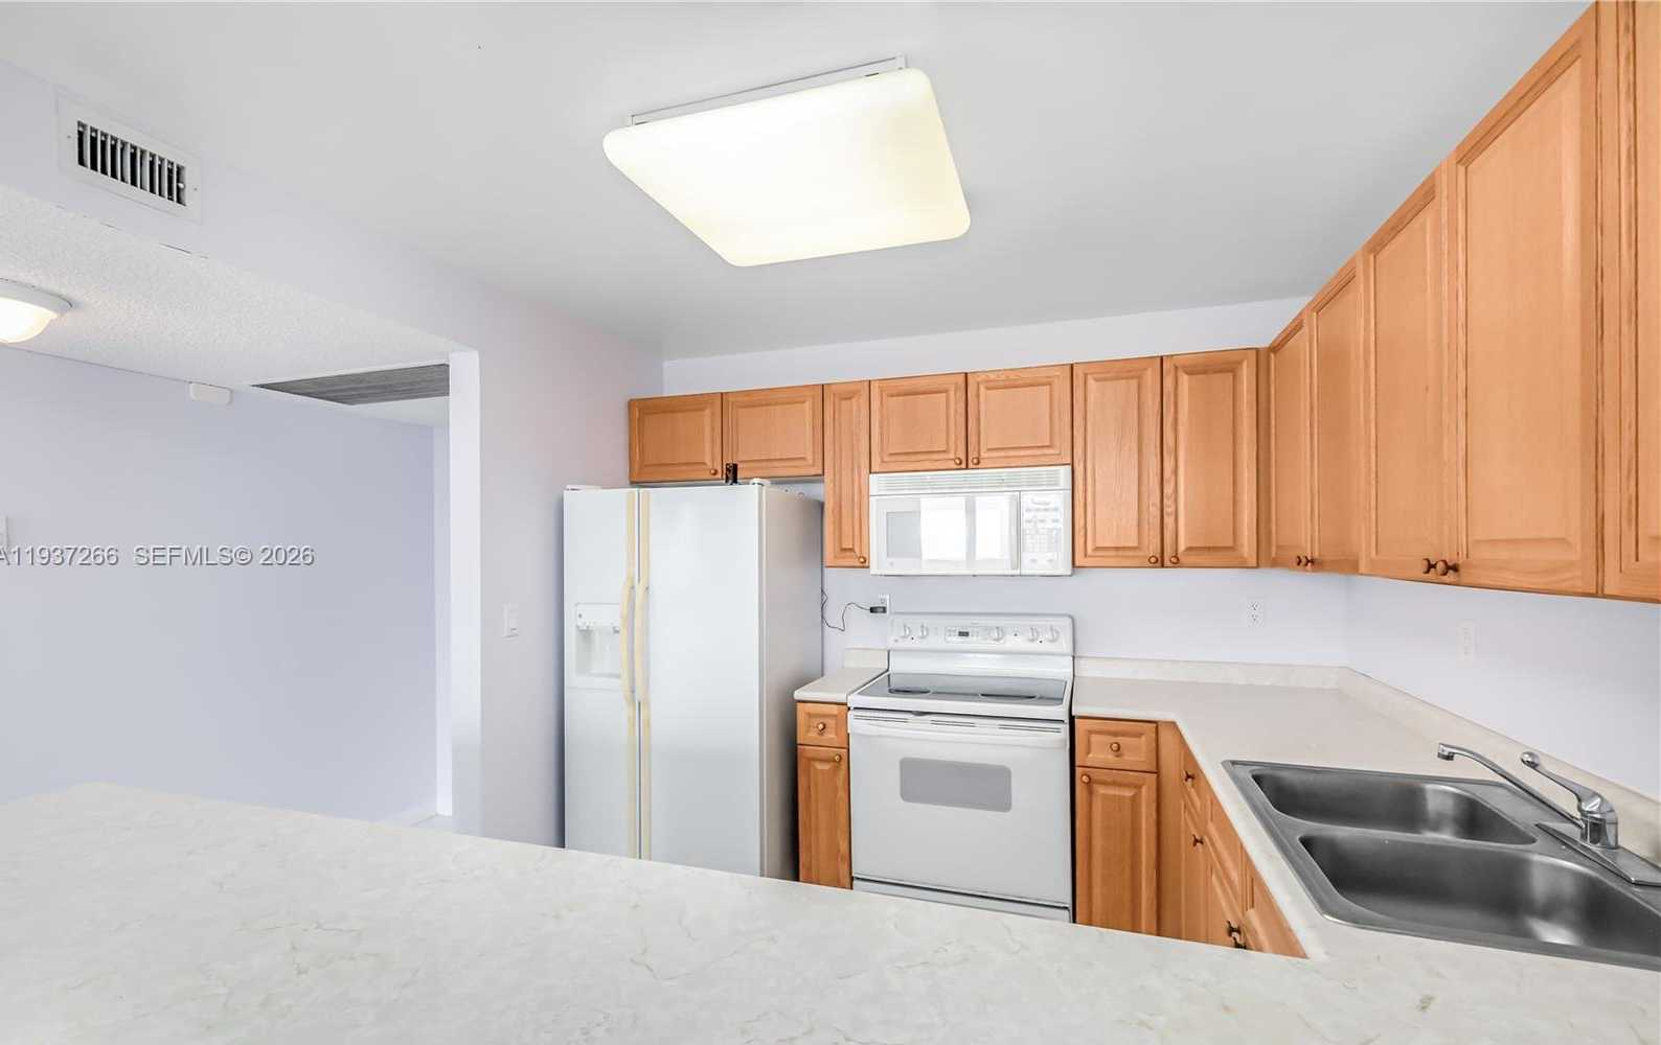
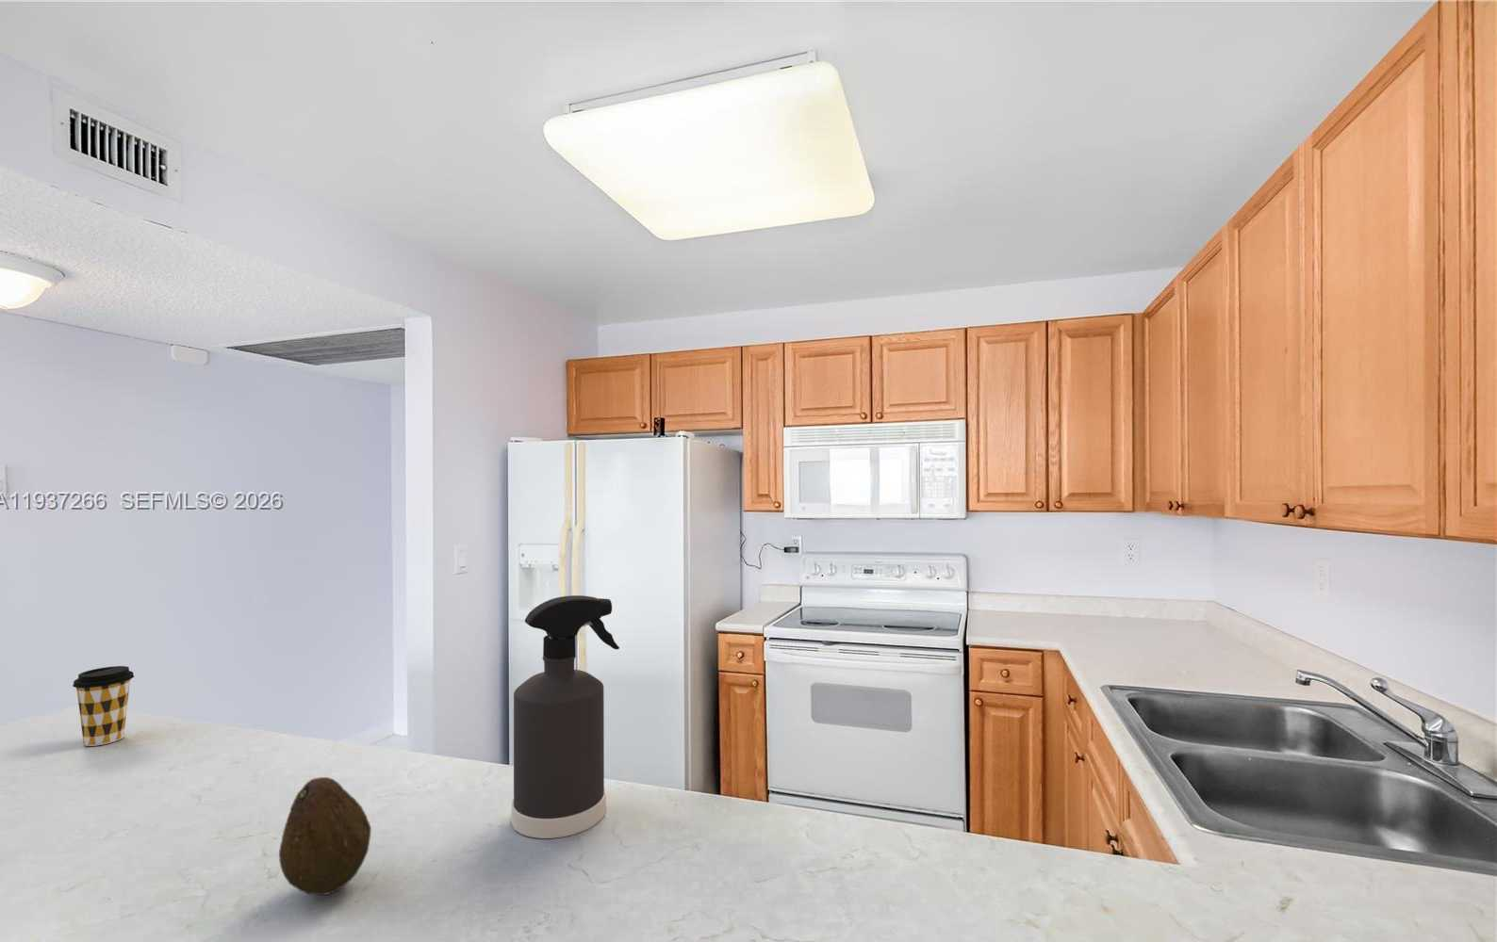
+ spray bottle [511,595,620,839]
+ coffee cup [72,665,135,747]
+ fruit [278,776,371,895]
